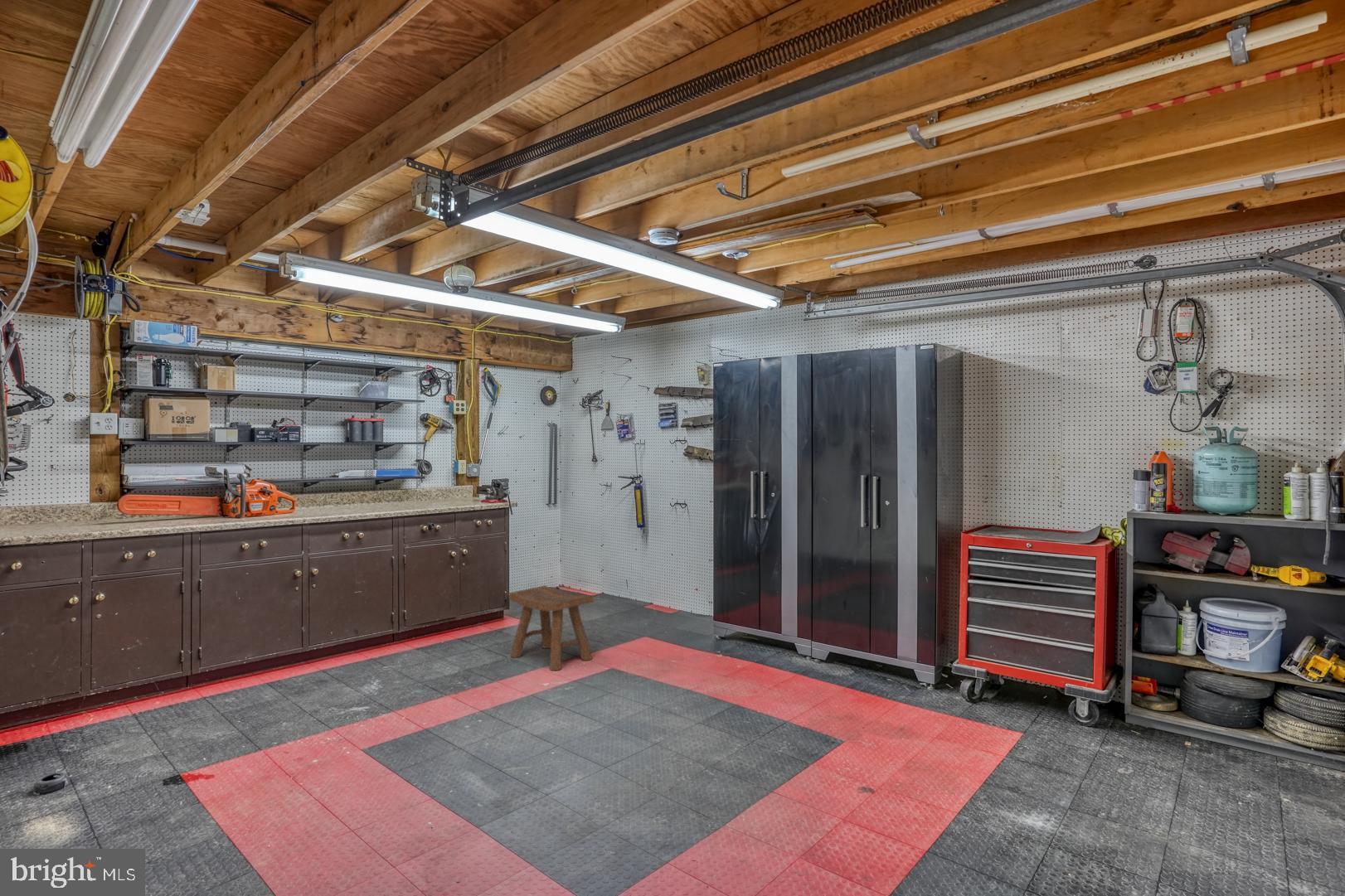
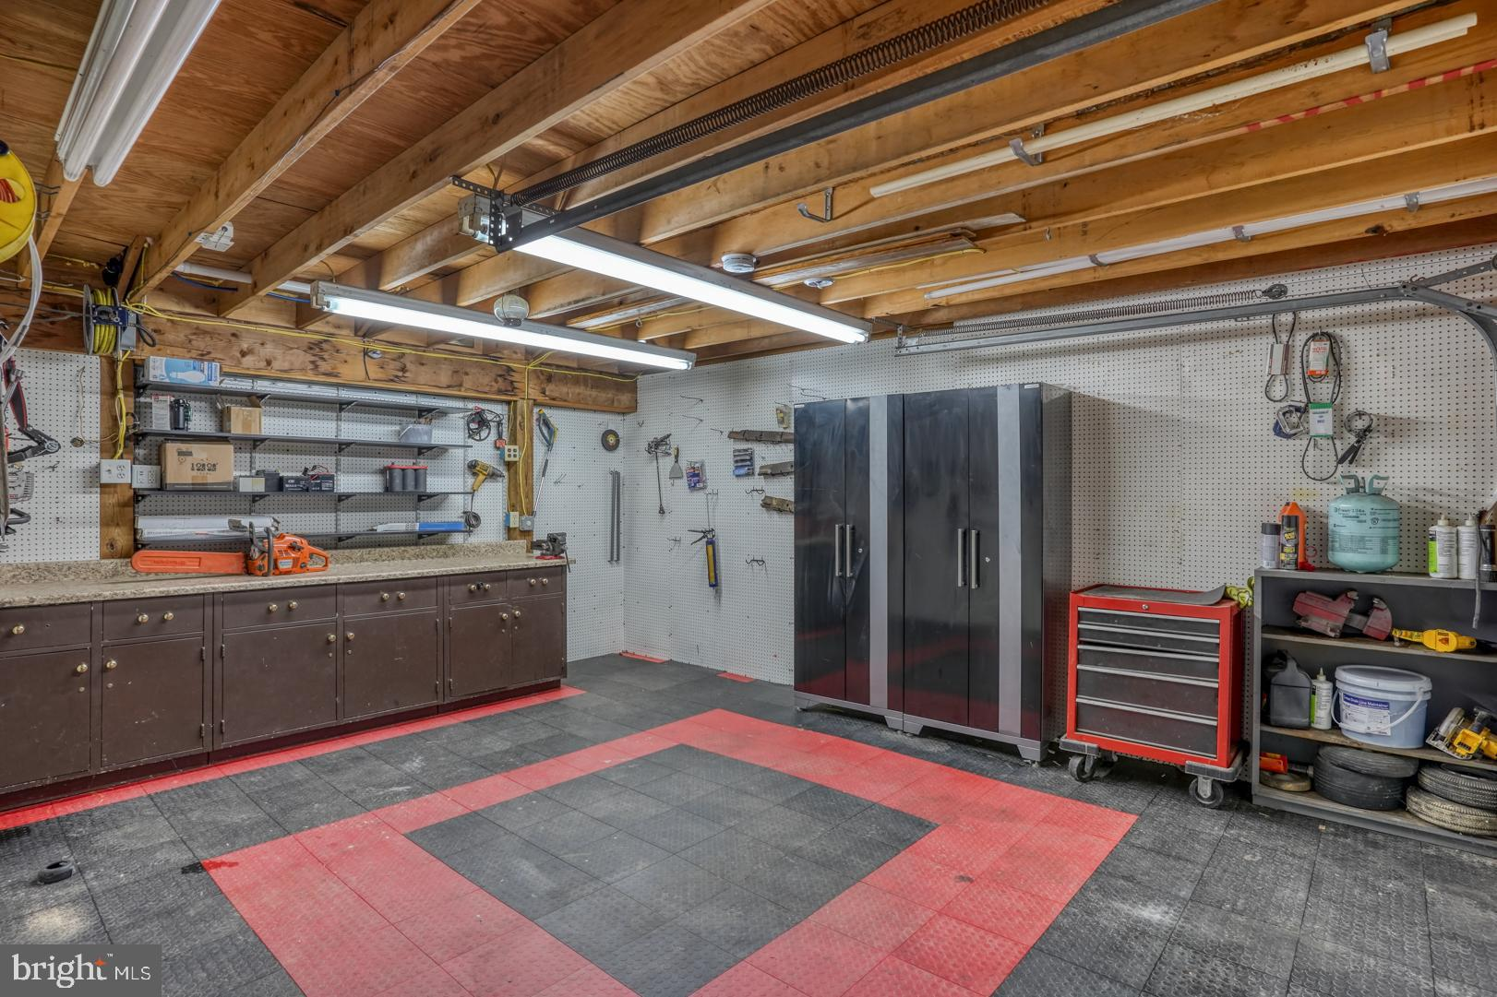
- stool [508,584,594,671]
